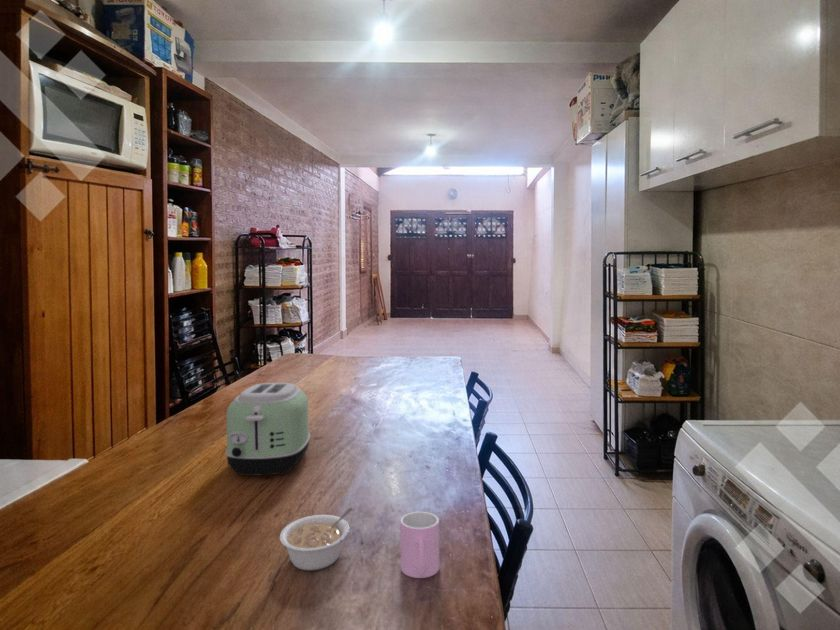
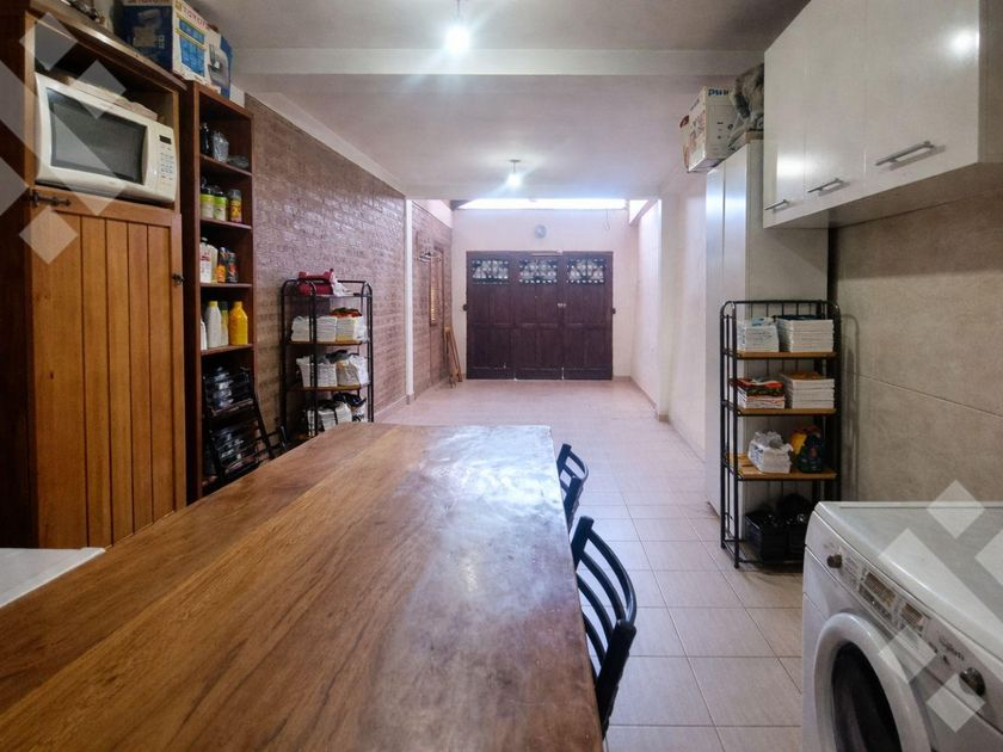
- cup [399,511,440,579]
- legume [279,507,354,571]
- toaster [224,382,311,477]
